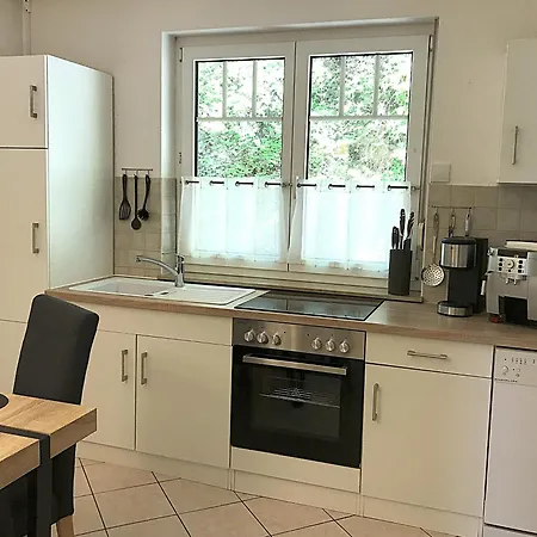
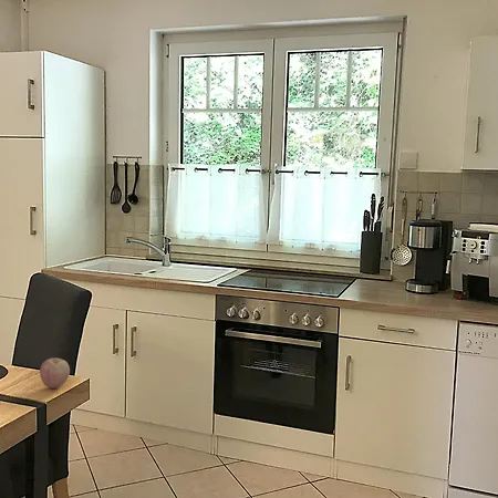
+ apple [39,357,71,390]
